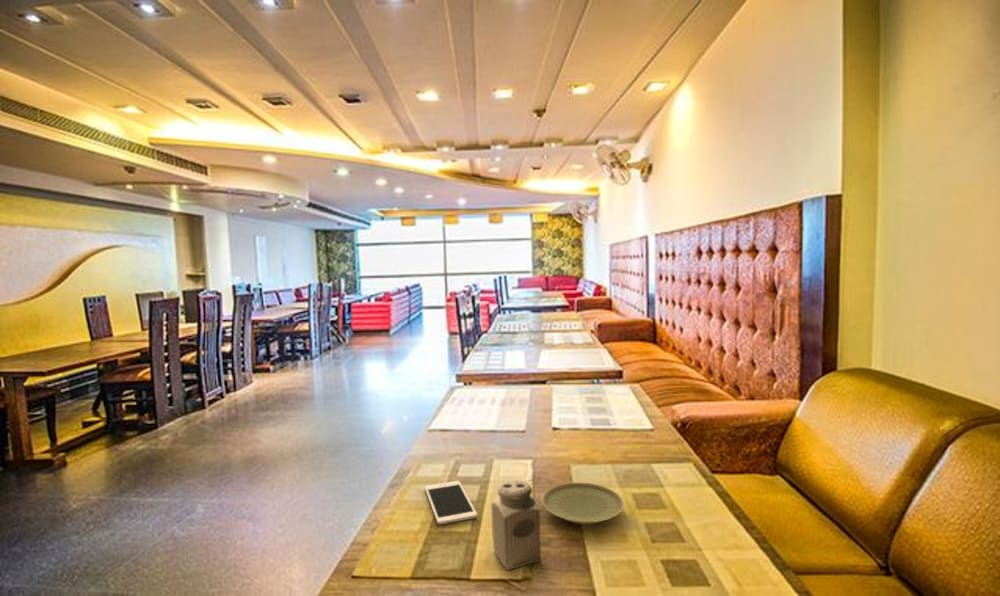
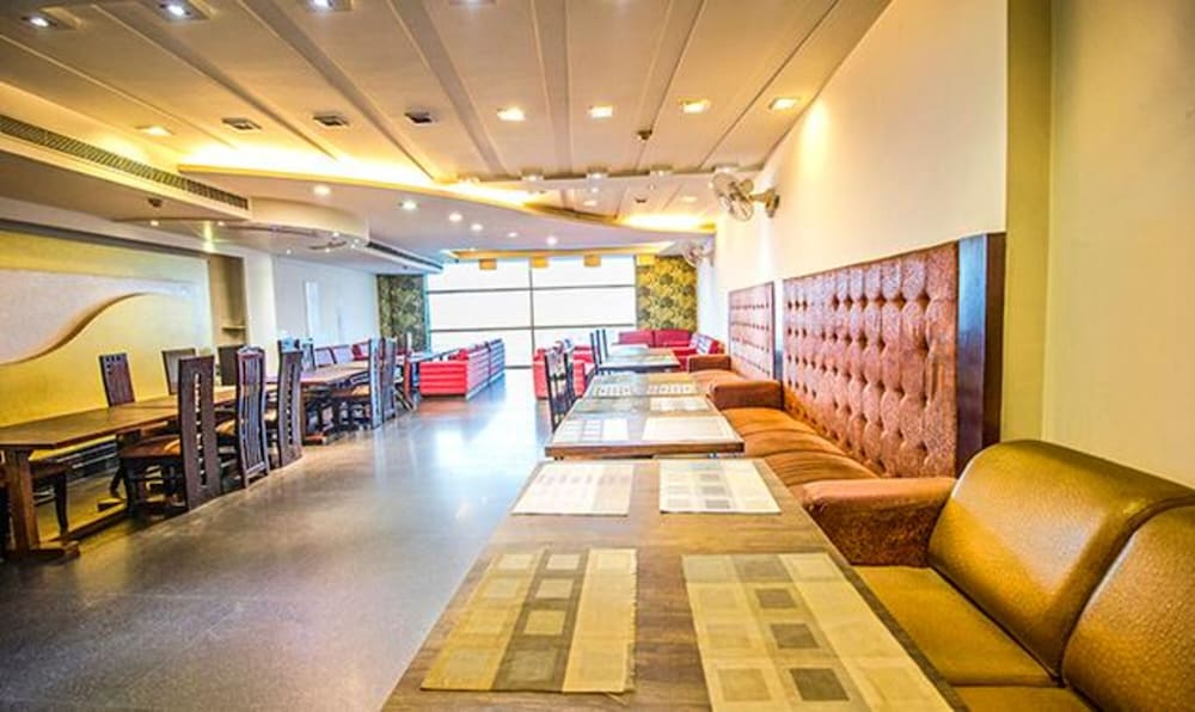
- plate [541,481,625,525]
- cell phone [424,480,478,525]
- salt shaker [491,479,542,571]
